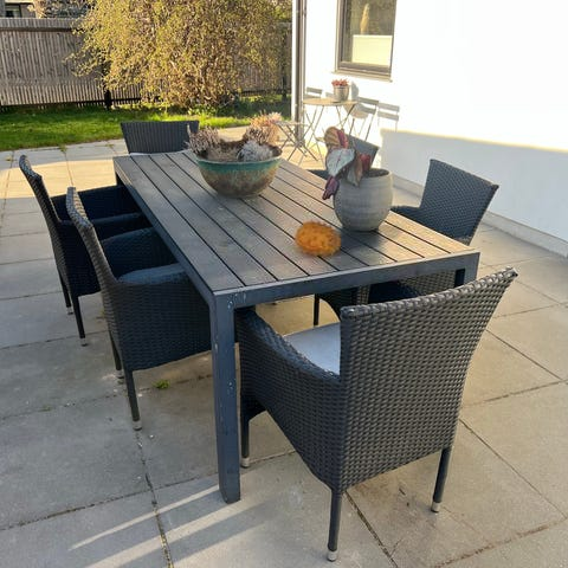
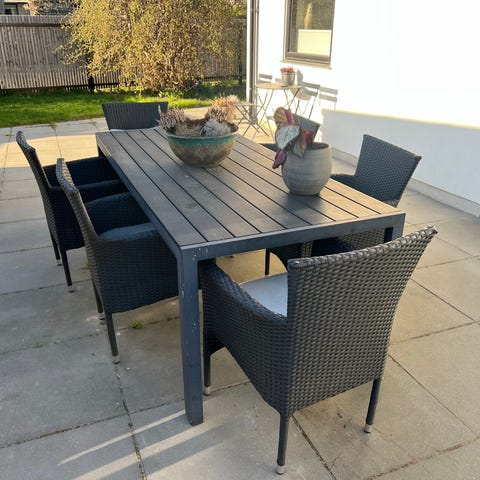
- fruit [292,219,343,258]
